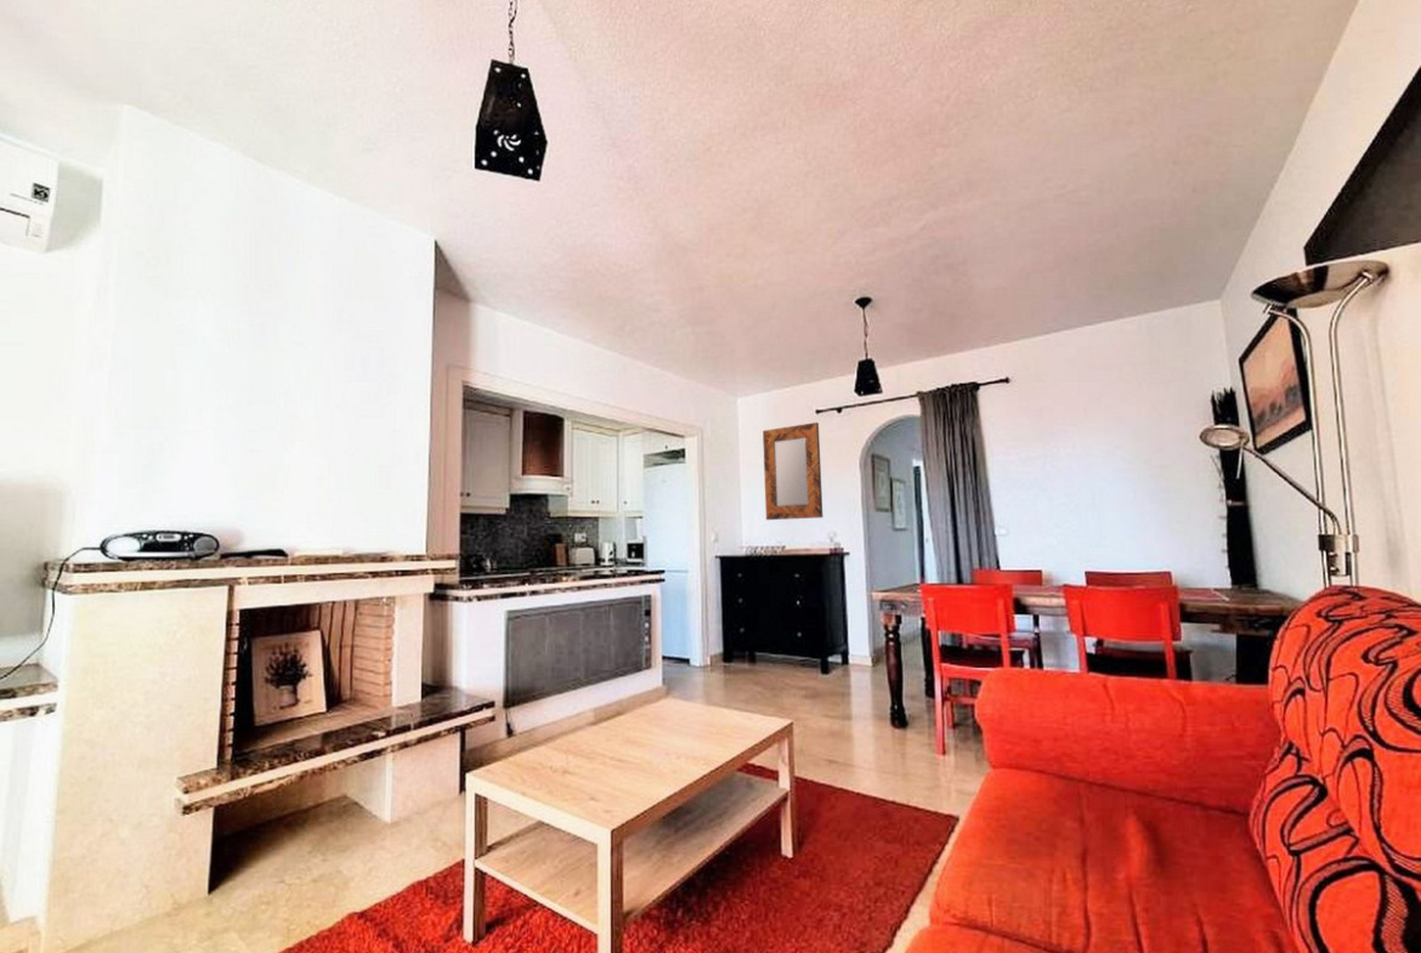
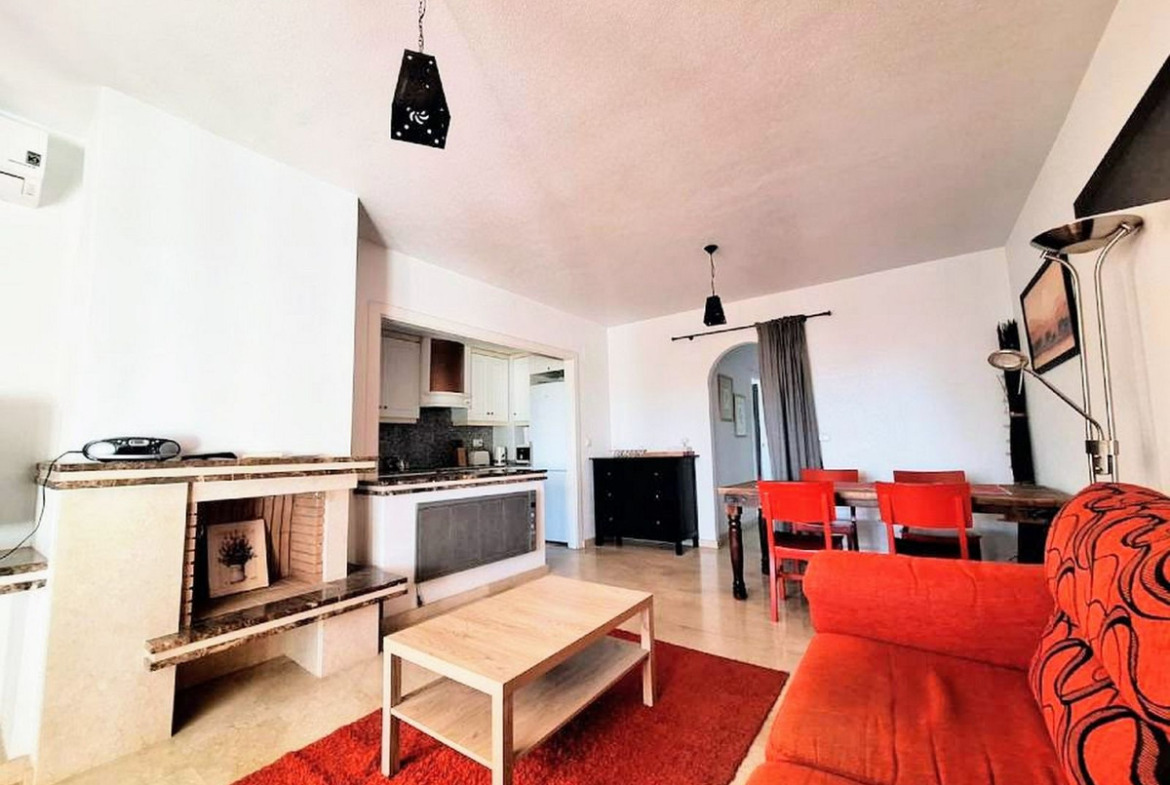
- home mirror [762,421,823,521]
